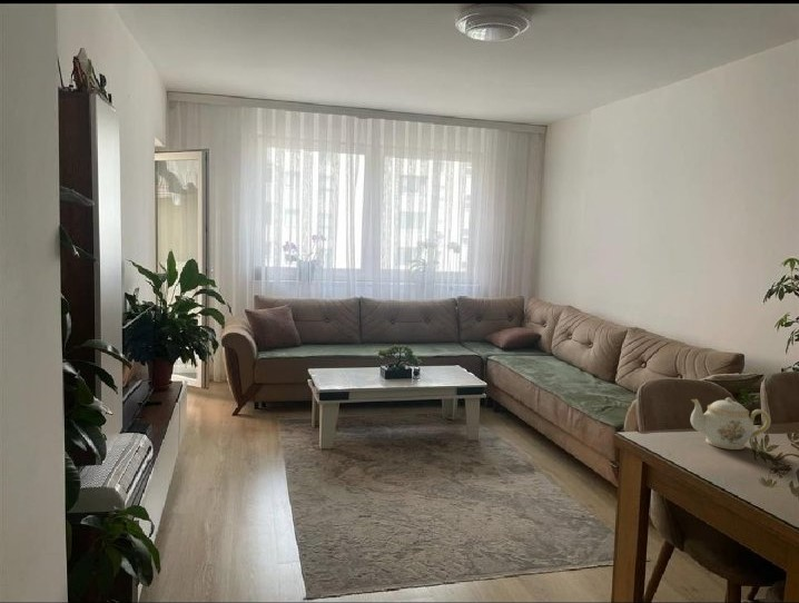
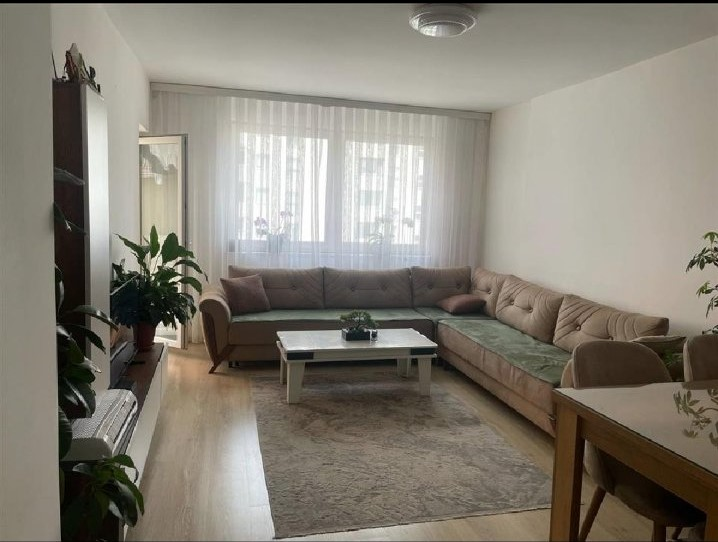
- teapot [690,397,771,451]
